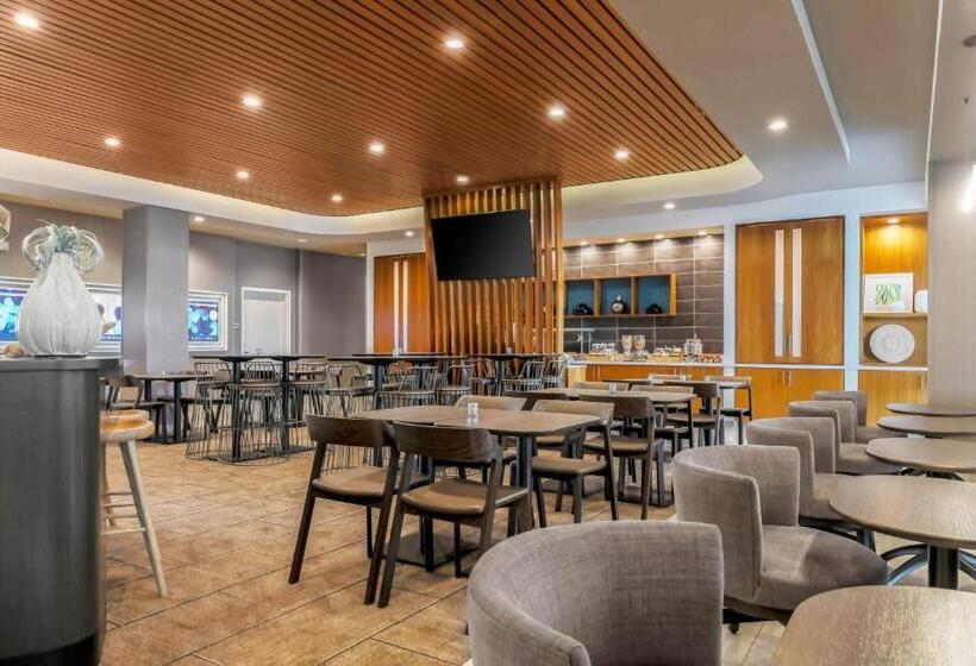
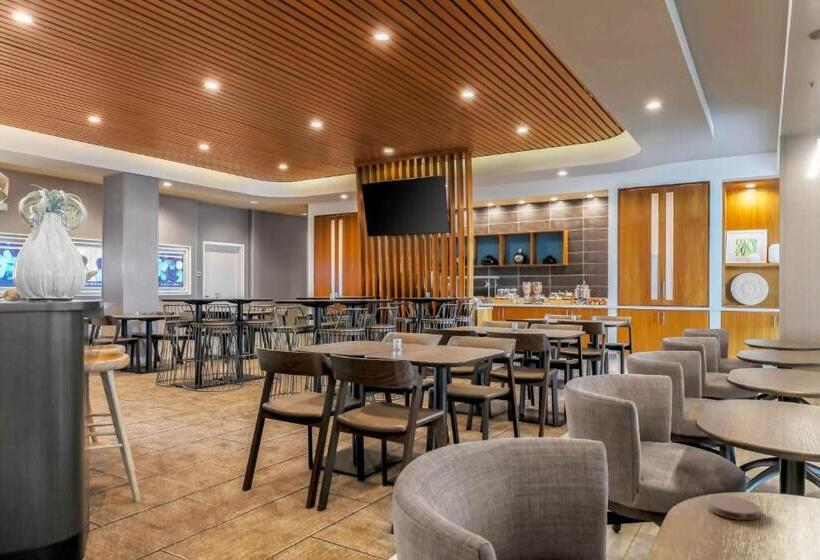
+ coaster [707,495,761,521]
